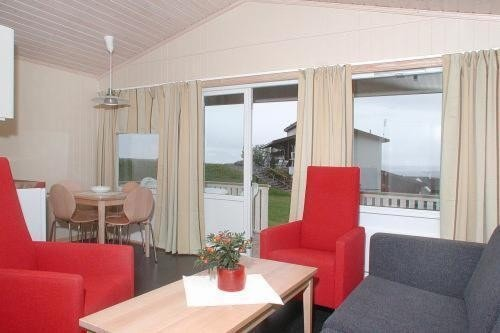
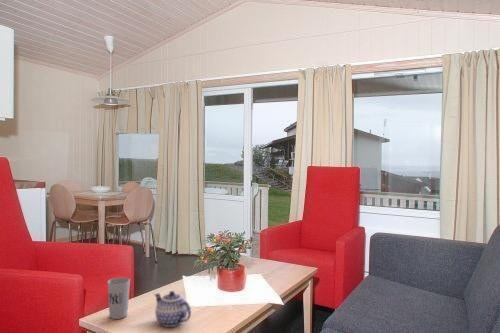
+ teapot [153,290,192,328]
+ cup [107,277,131,320]
